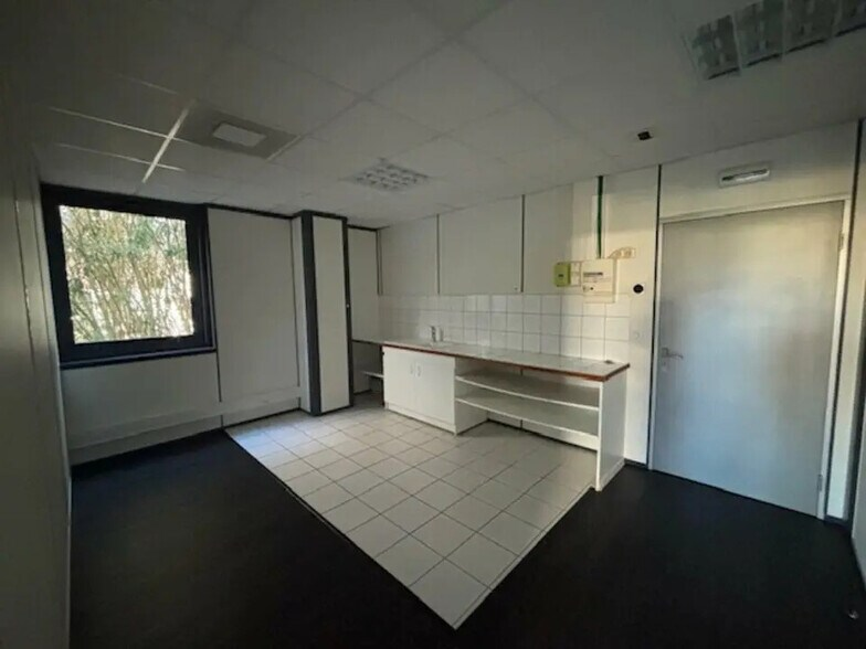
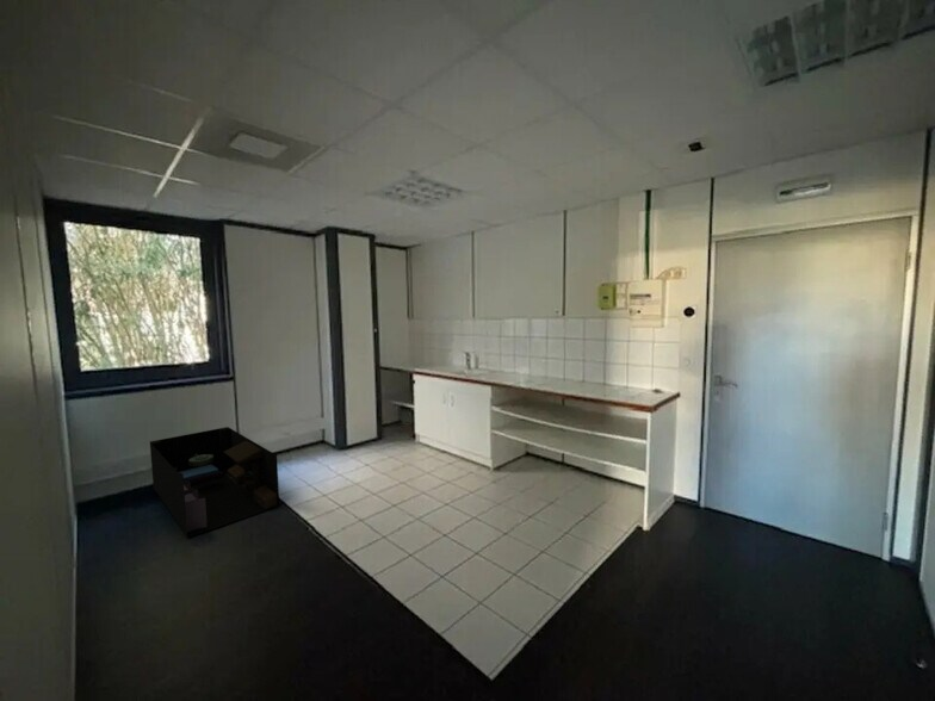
+ storage bench [149,426,280,539]
